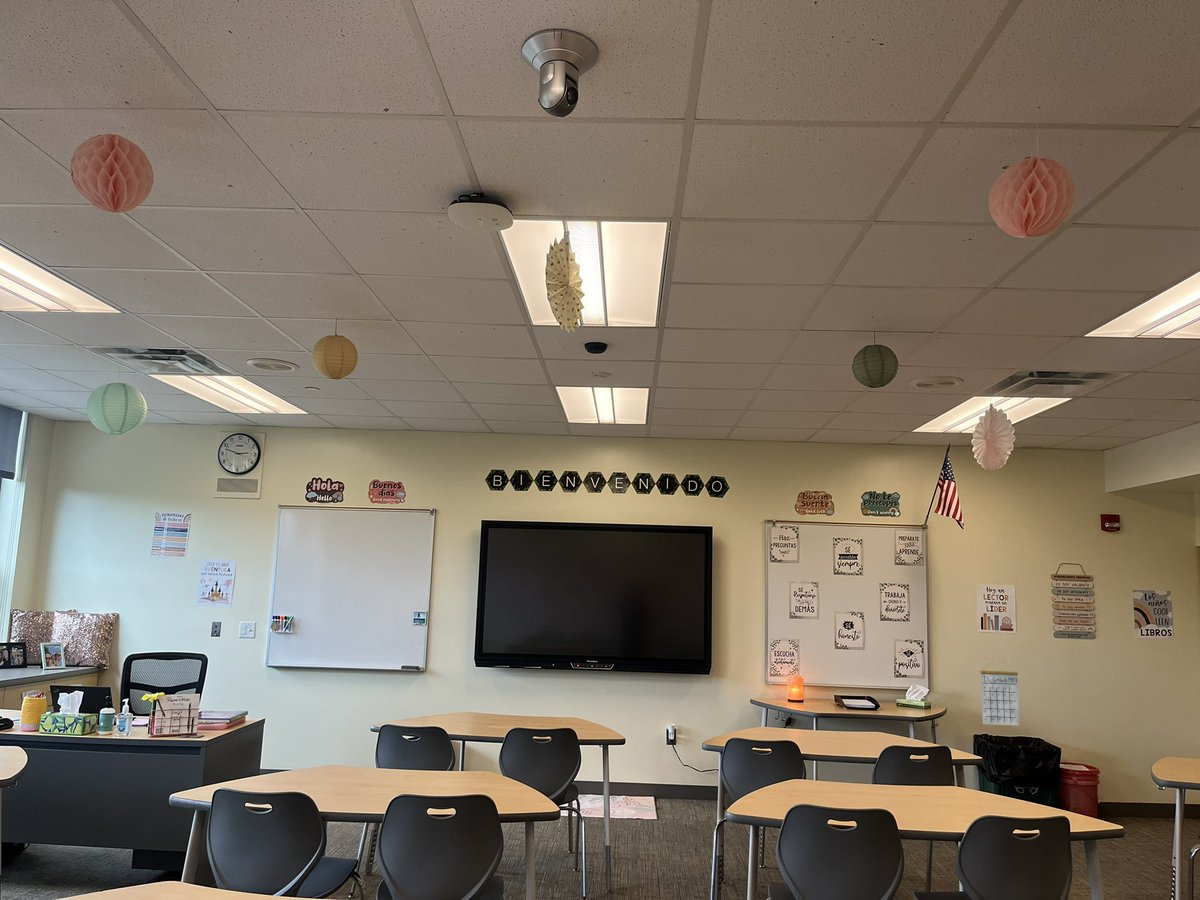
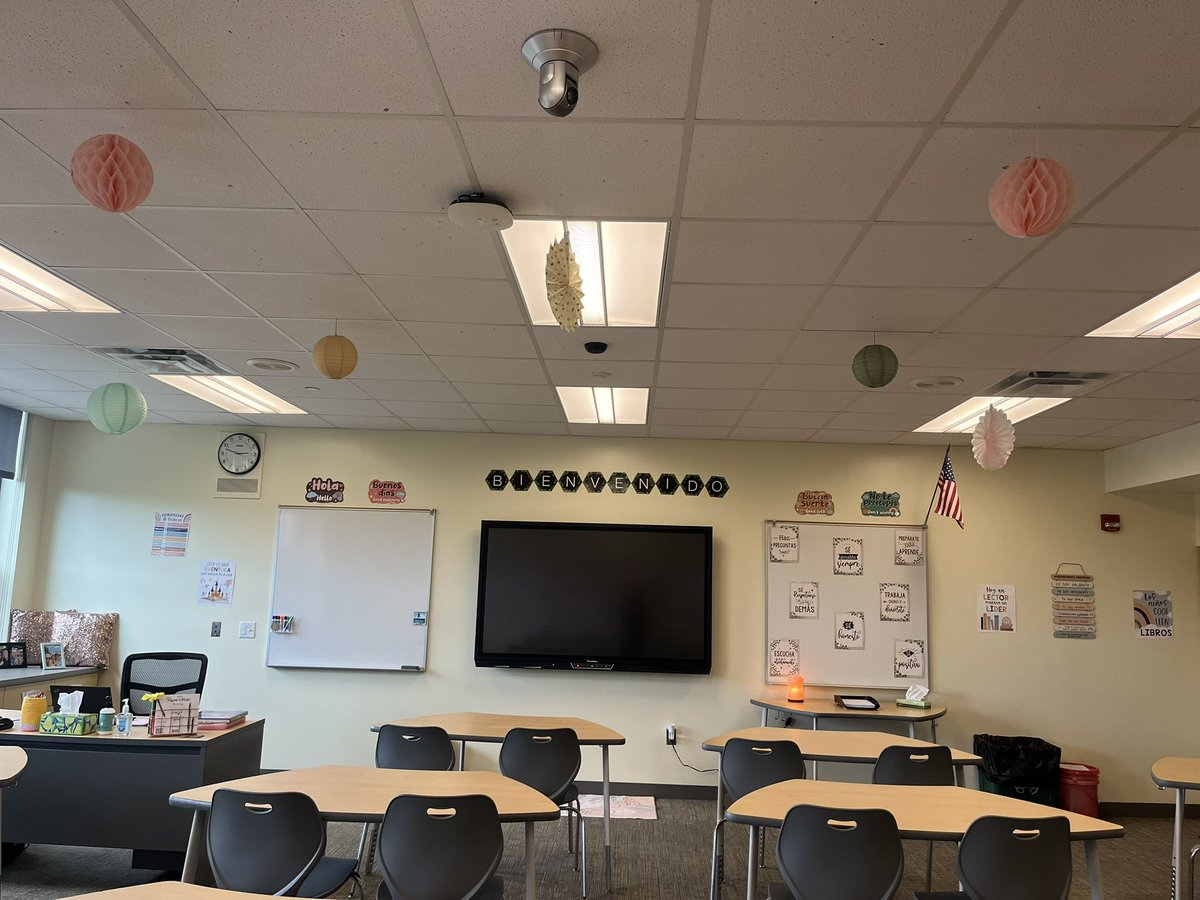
- calendar [979,661,1020,727]
